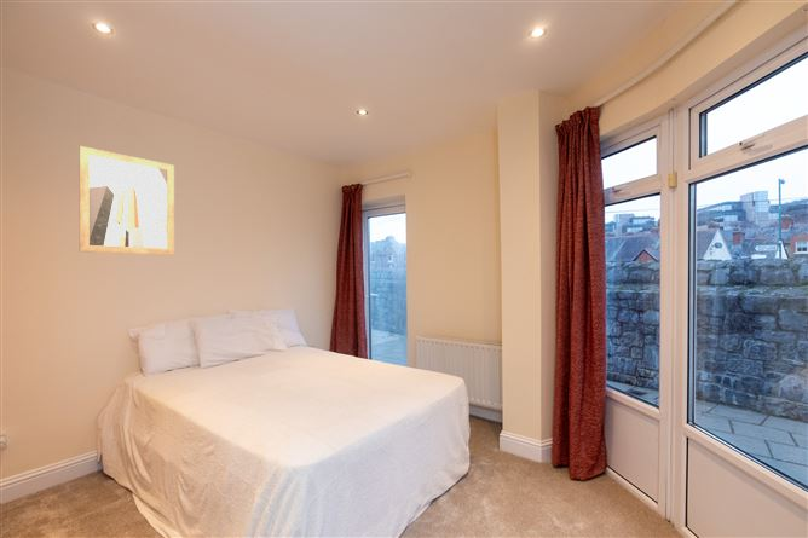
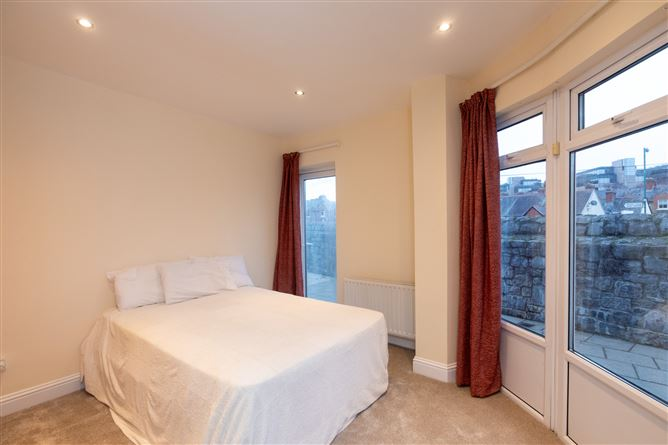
- wall art [79,145,175,256]
